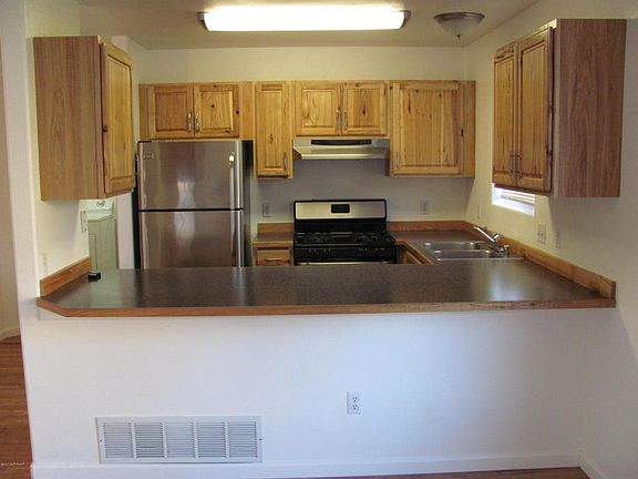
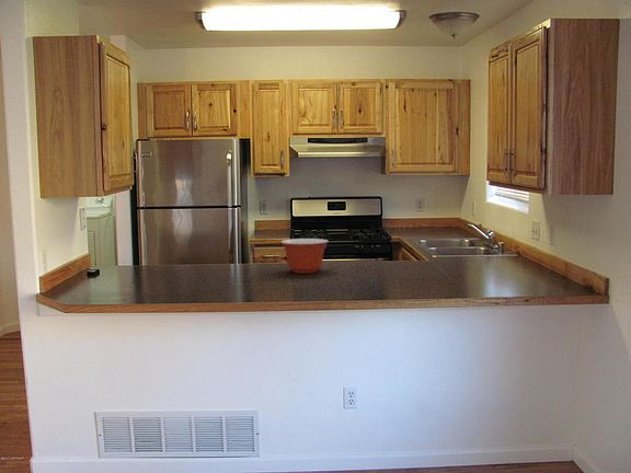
+ mixing bowl [279,238,330,274]
